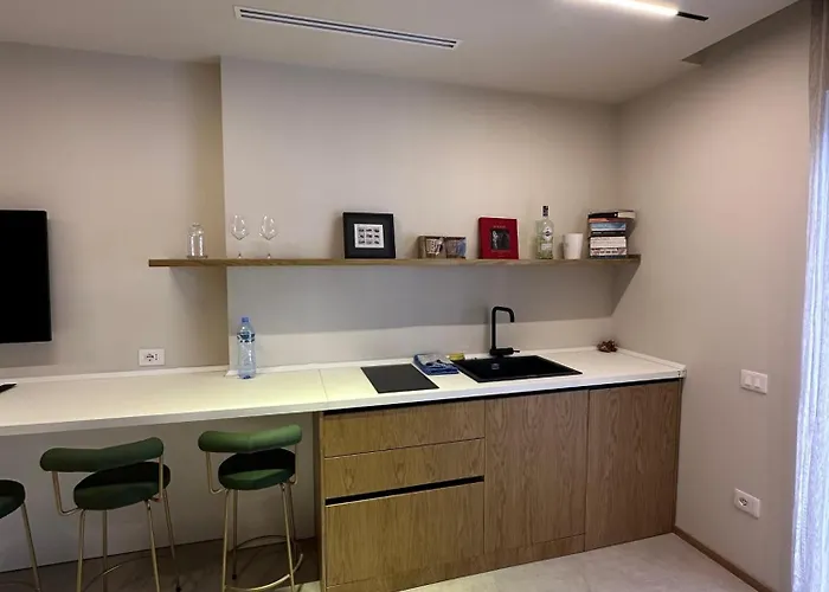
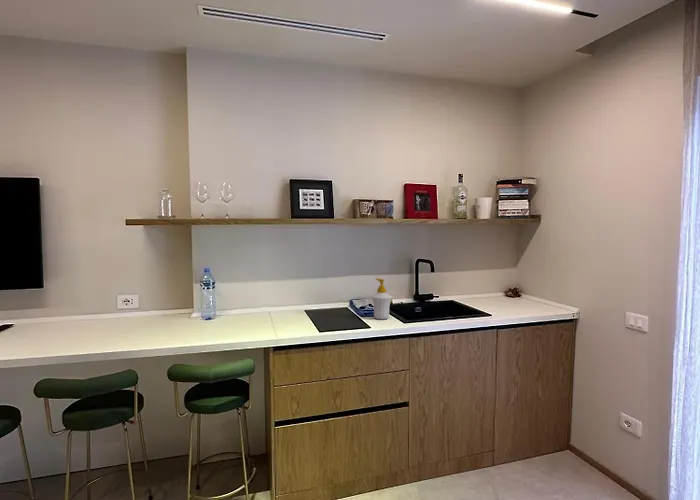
+ soap bottle [371,277,393,320]
